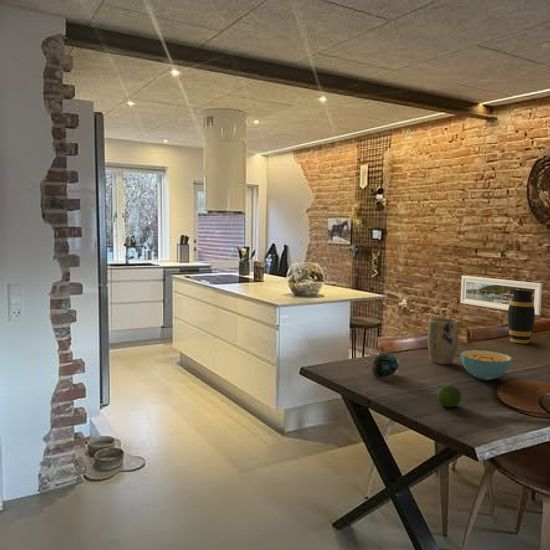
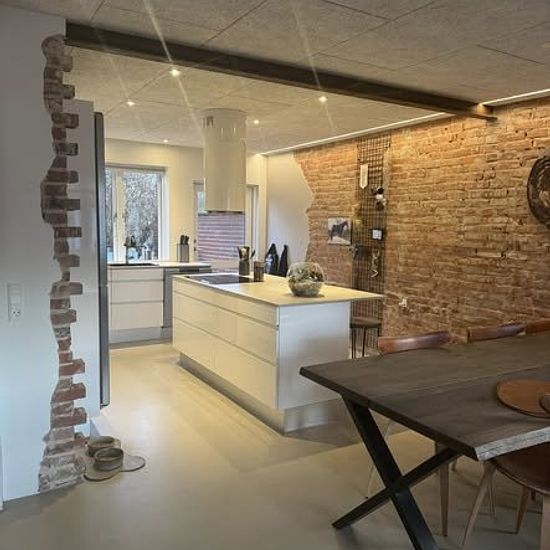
- fruit [436,384,462,409]
- decorative egg [370,352,400,379]
- plant pot [427,317,460,365]
- vase [507,290,536,344]
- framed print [460,275,543,316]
- cereal bowl [459,349,513,381]
